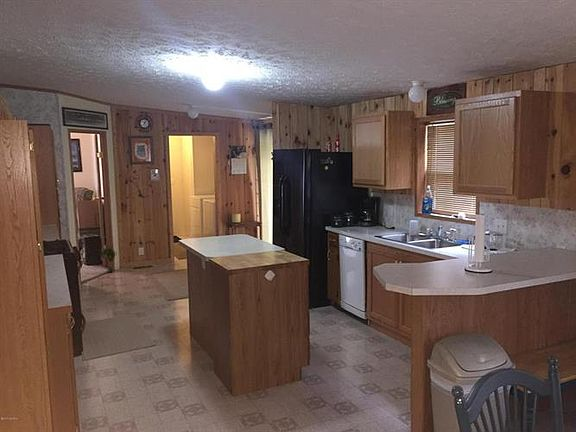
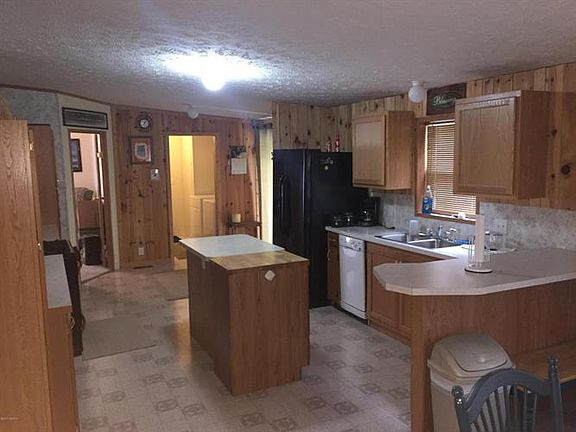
- potted plant [97,246,118,274]
